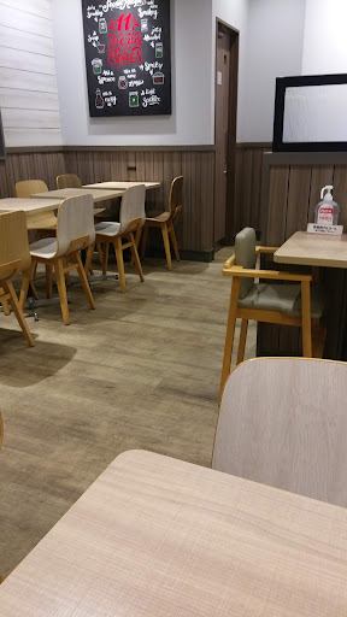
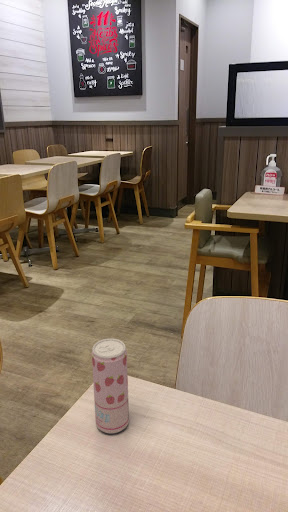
+ beverage can [91,338,130,434]
